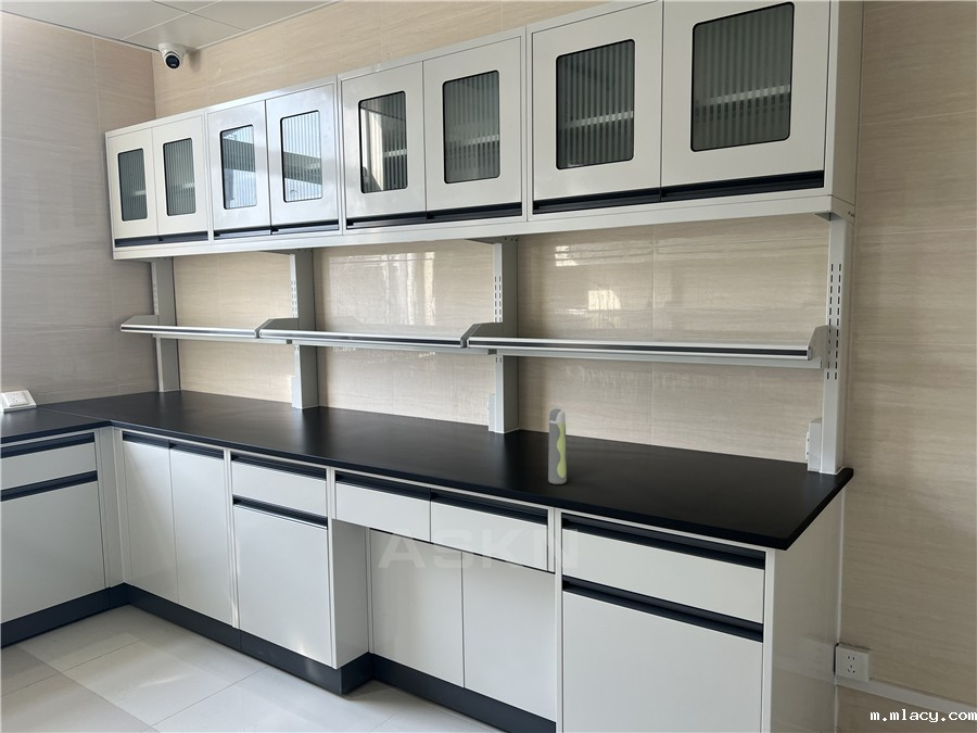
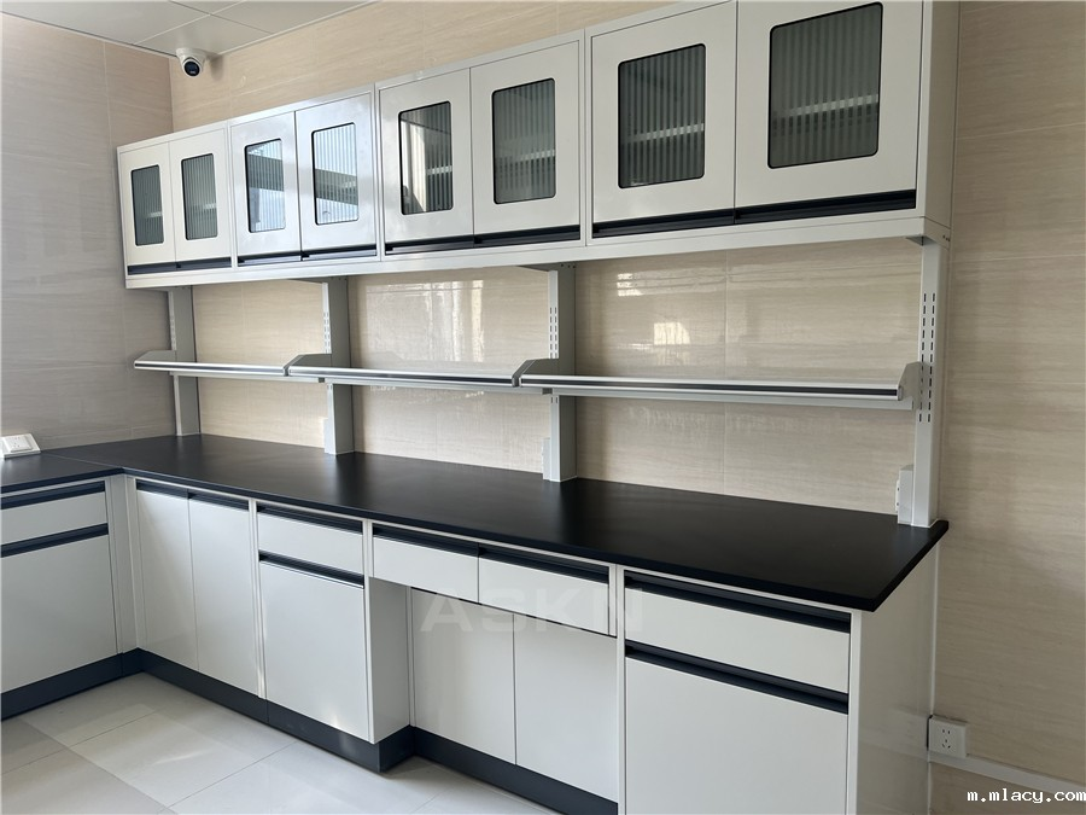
- spray bottle [547,407,568,485]
